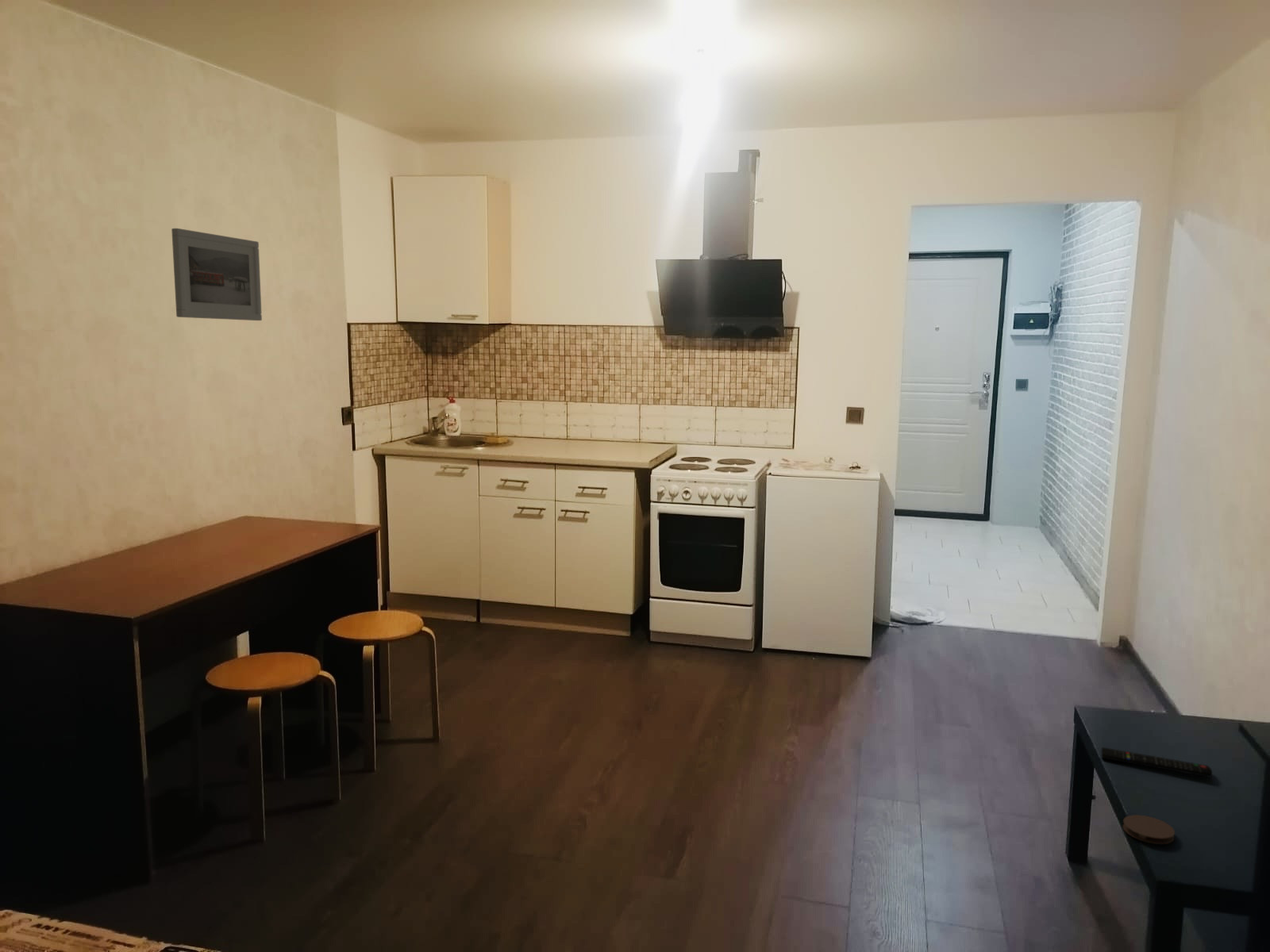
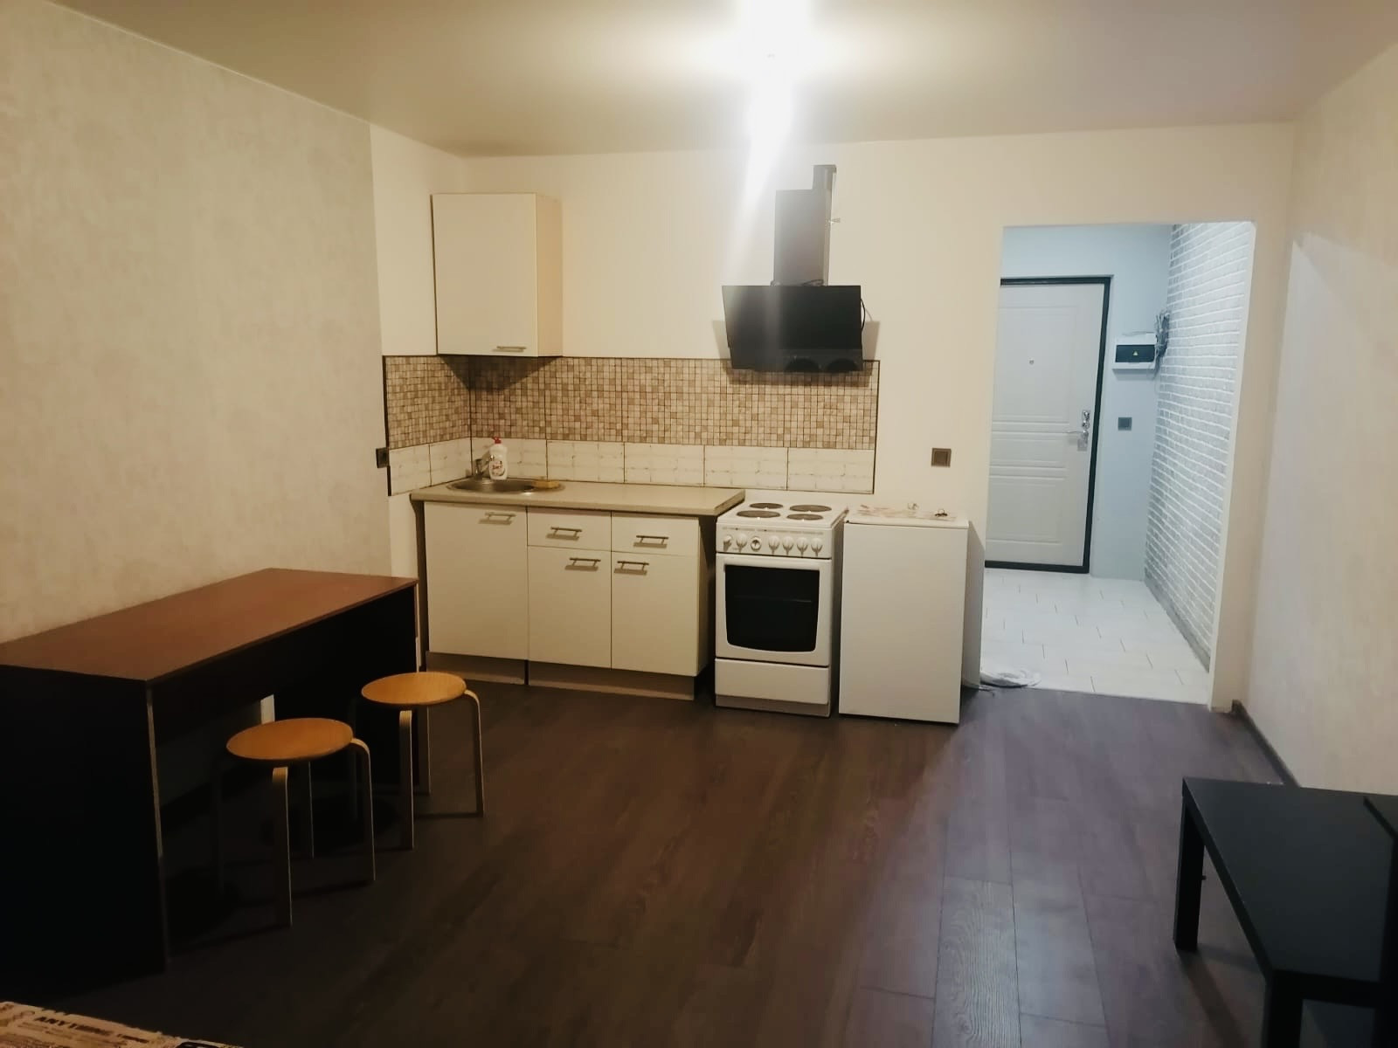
- remote control [1101,747,1213,778]
- coaster [1122,814,1176,845]
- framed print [171,228,263,321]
